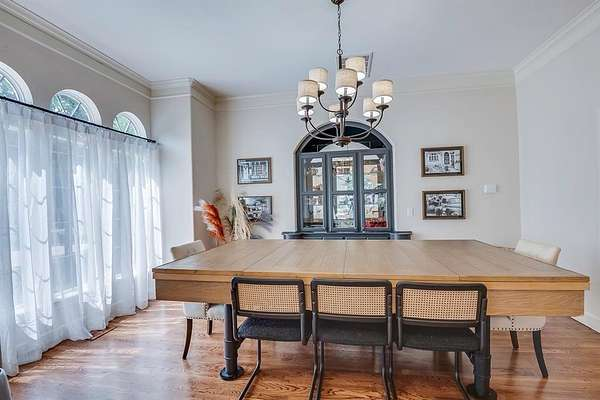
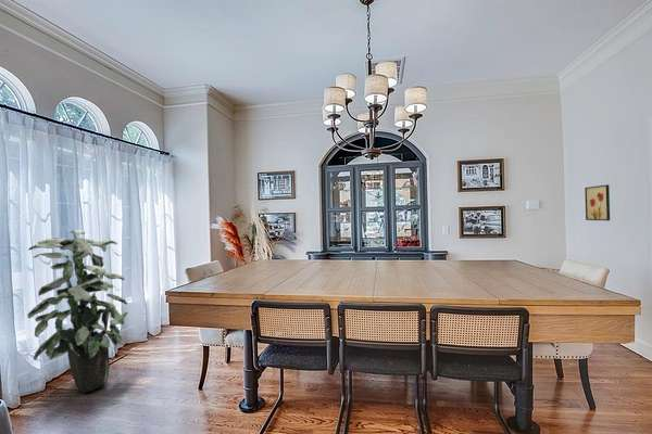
+ indoor plant [26,229,129,394]
+ wall art [584,183,611,221]
